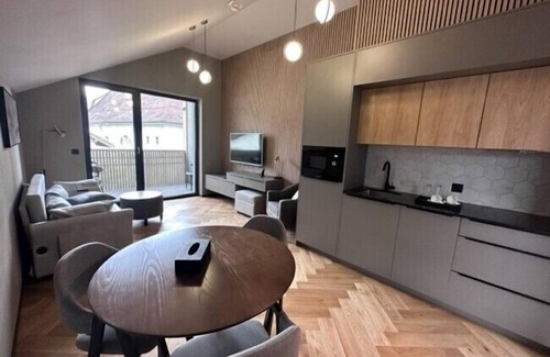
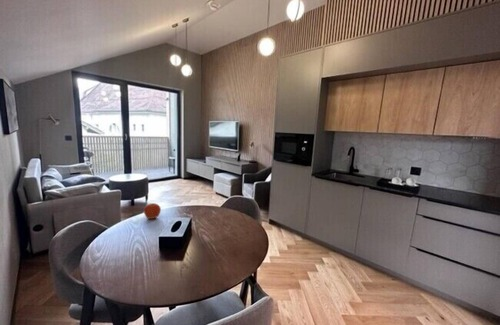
+ fruit [143,202,162,220]
